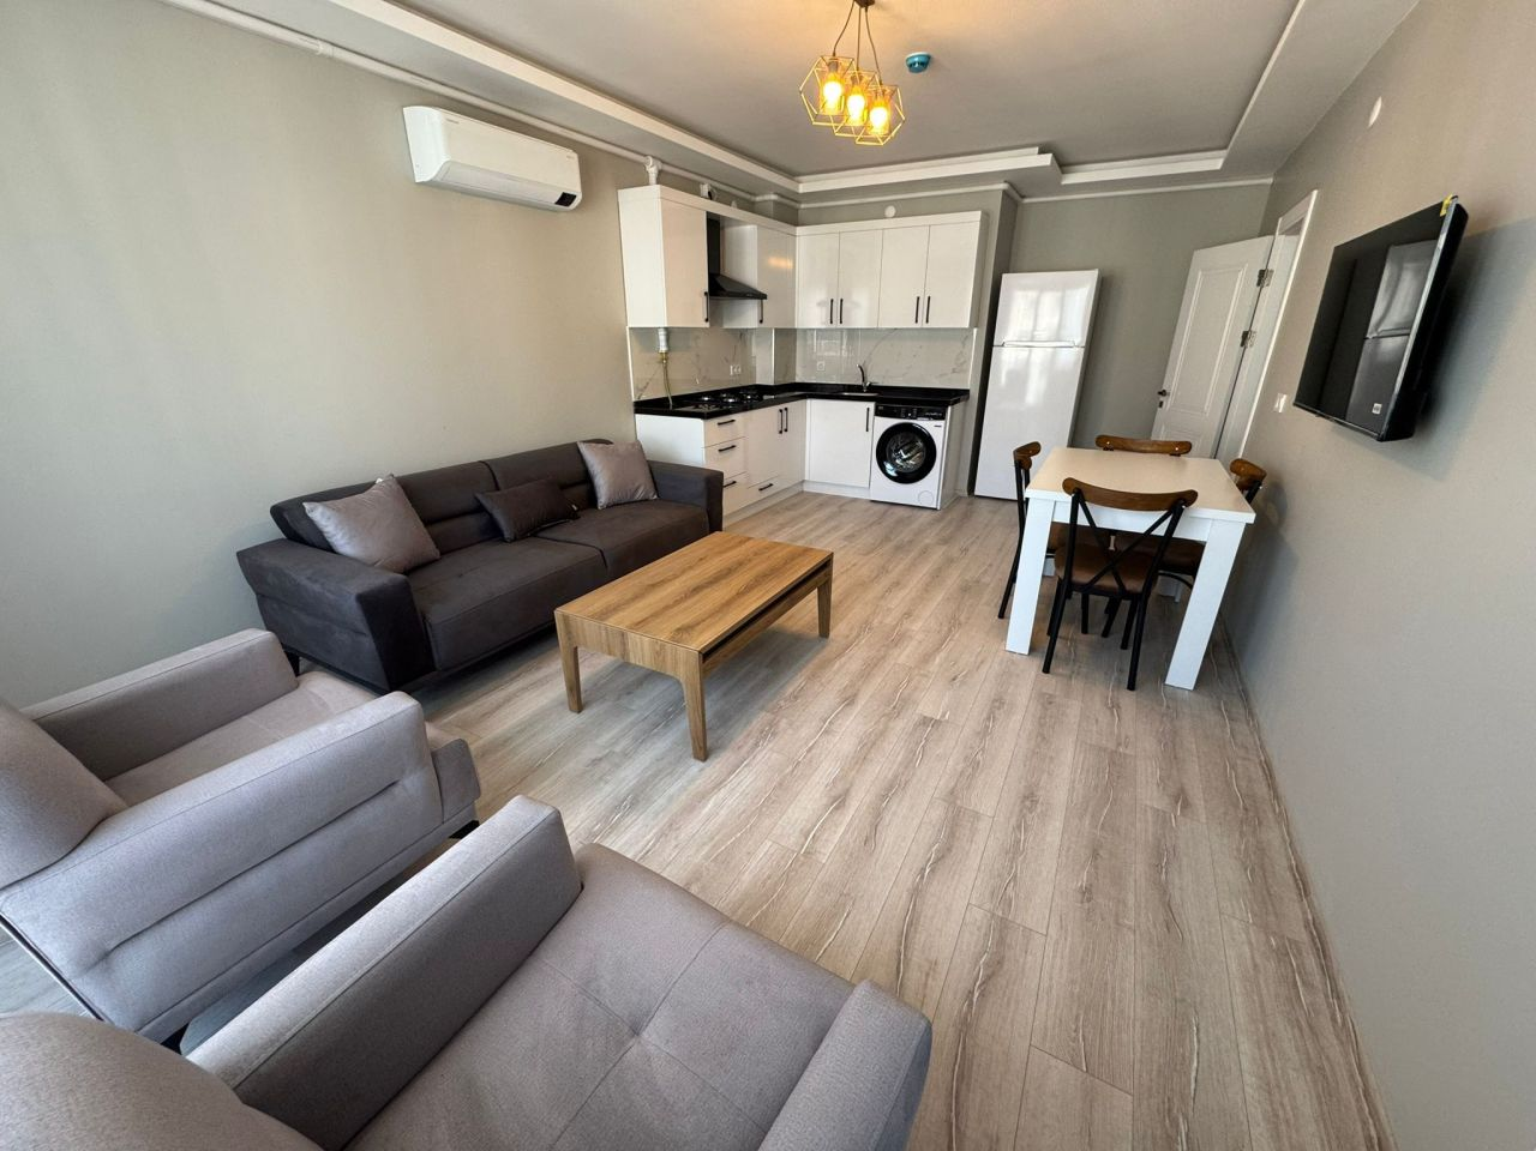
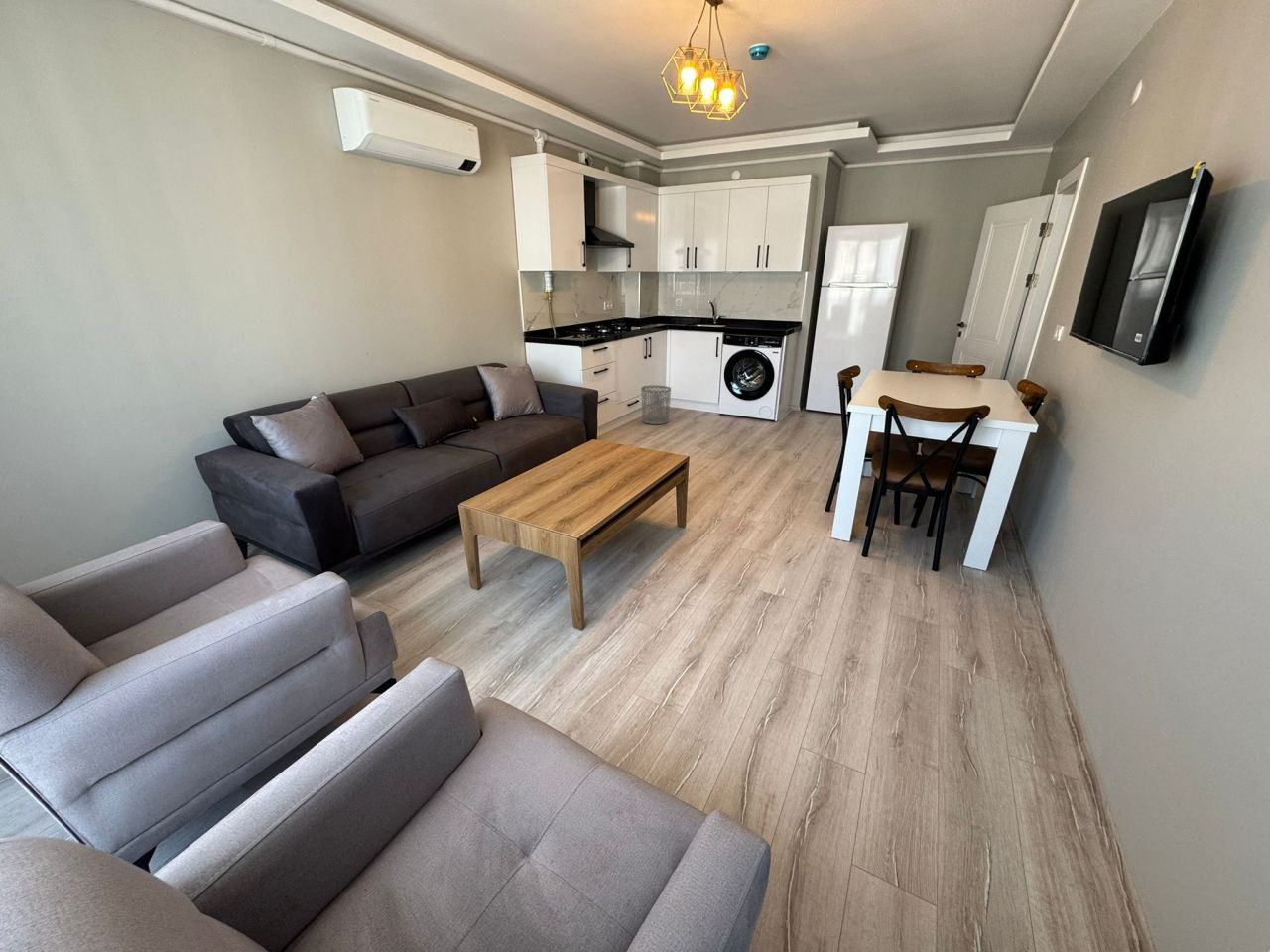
+ waste bin [640,385,672,425]
